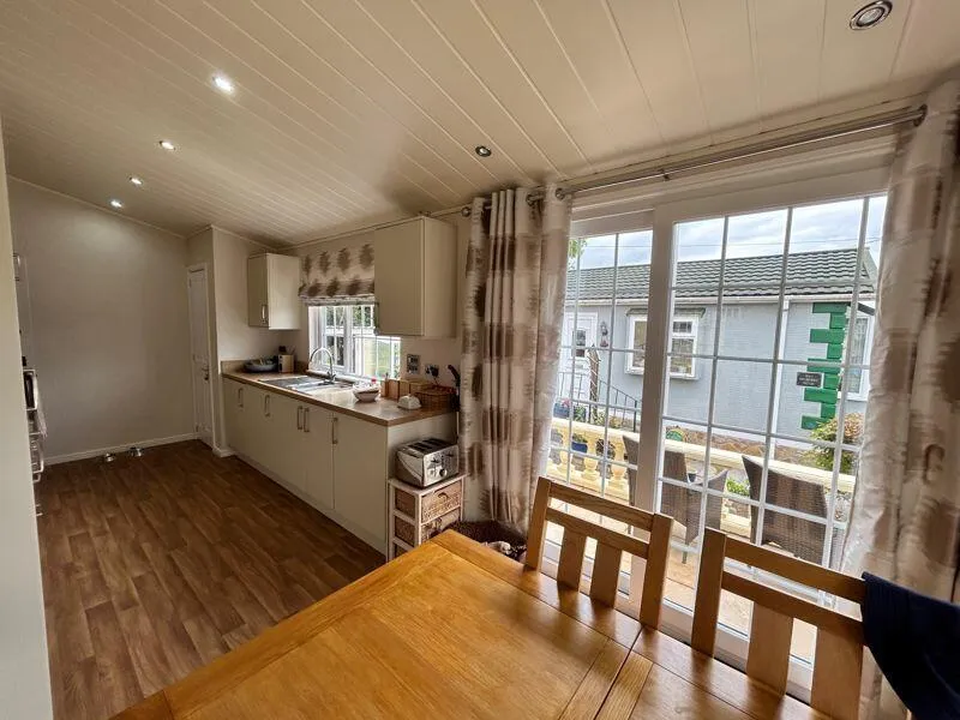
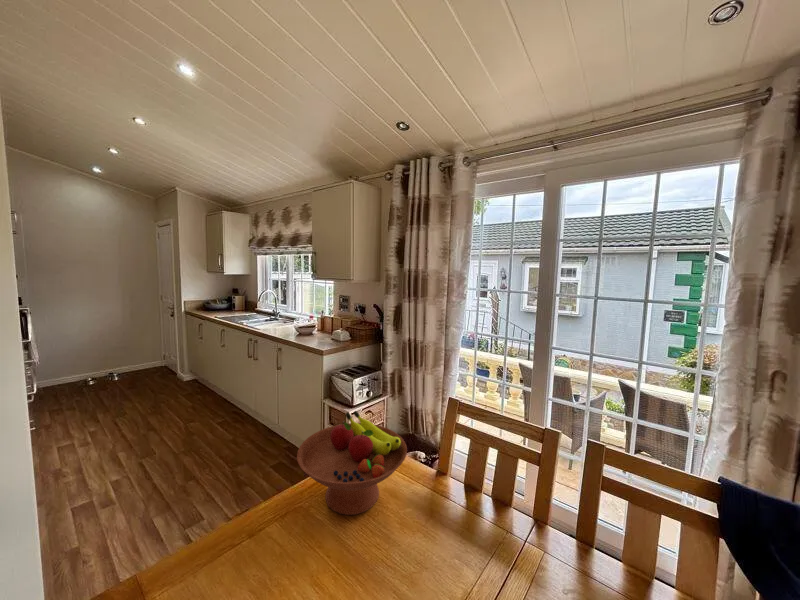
+ fruit bowl [296,410,408,516]
